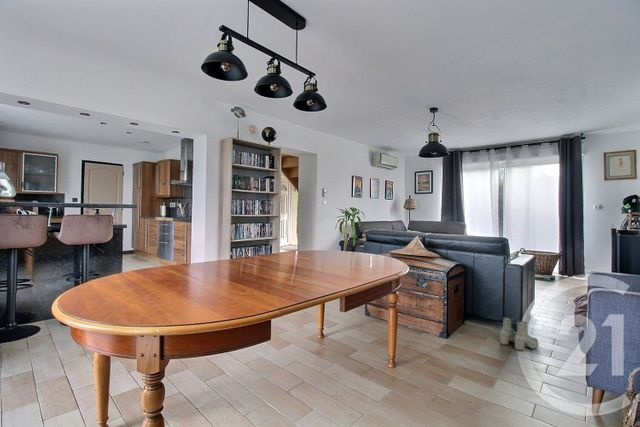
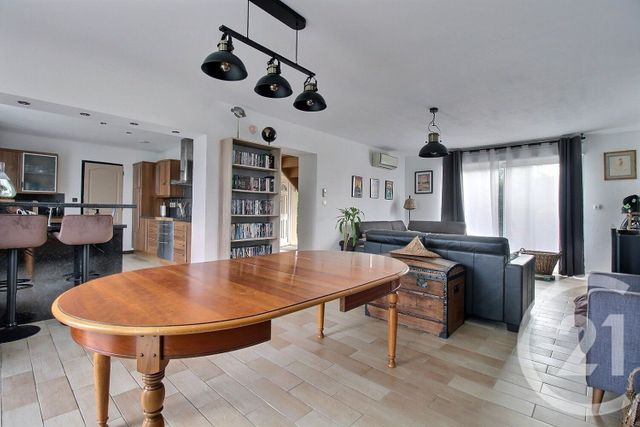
- boots [499,316,539,352]
